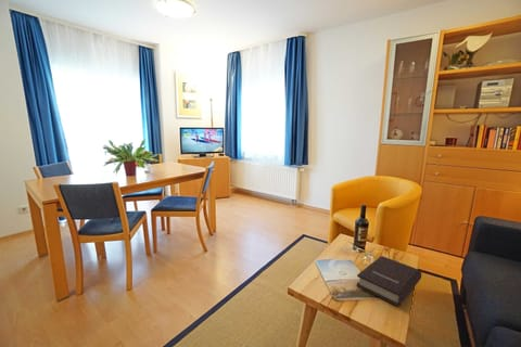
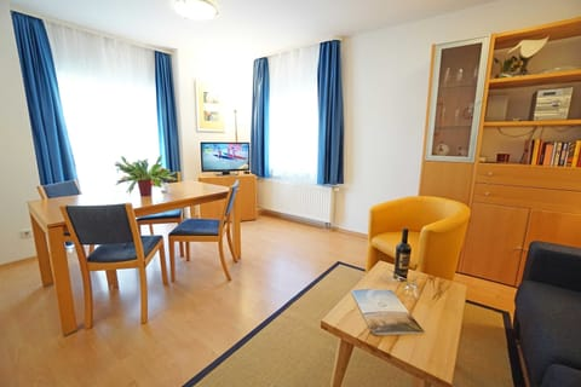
- book [355,255,422,307]
